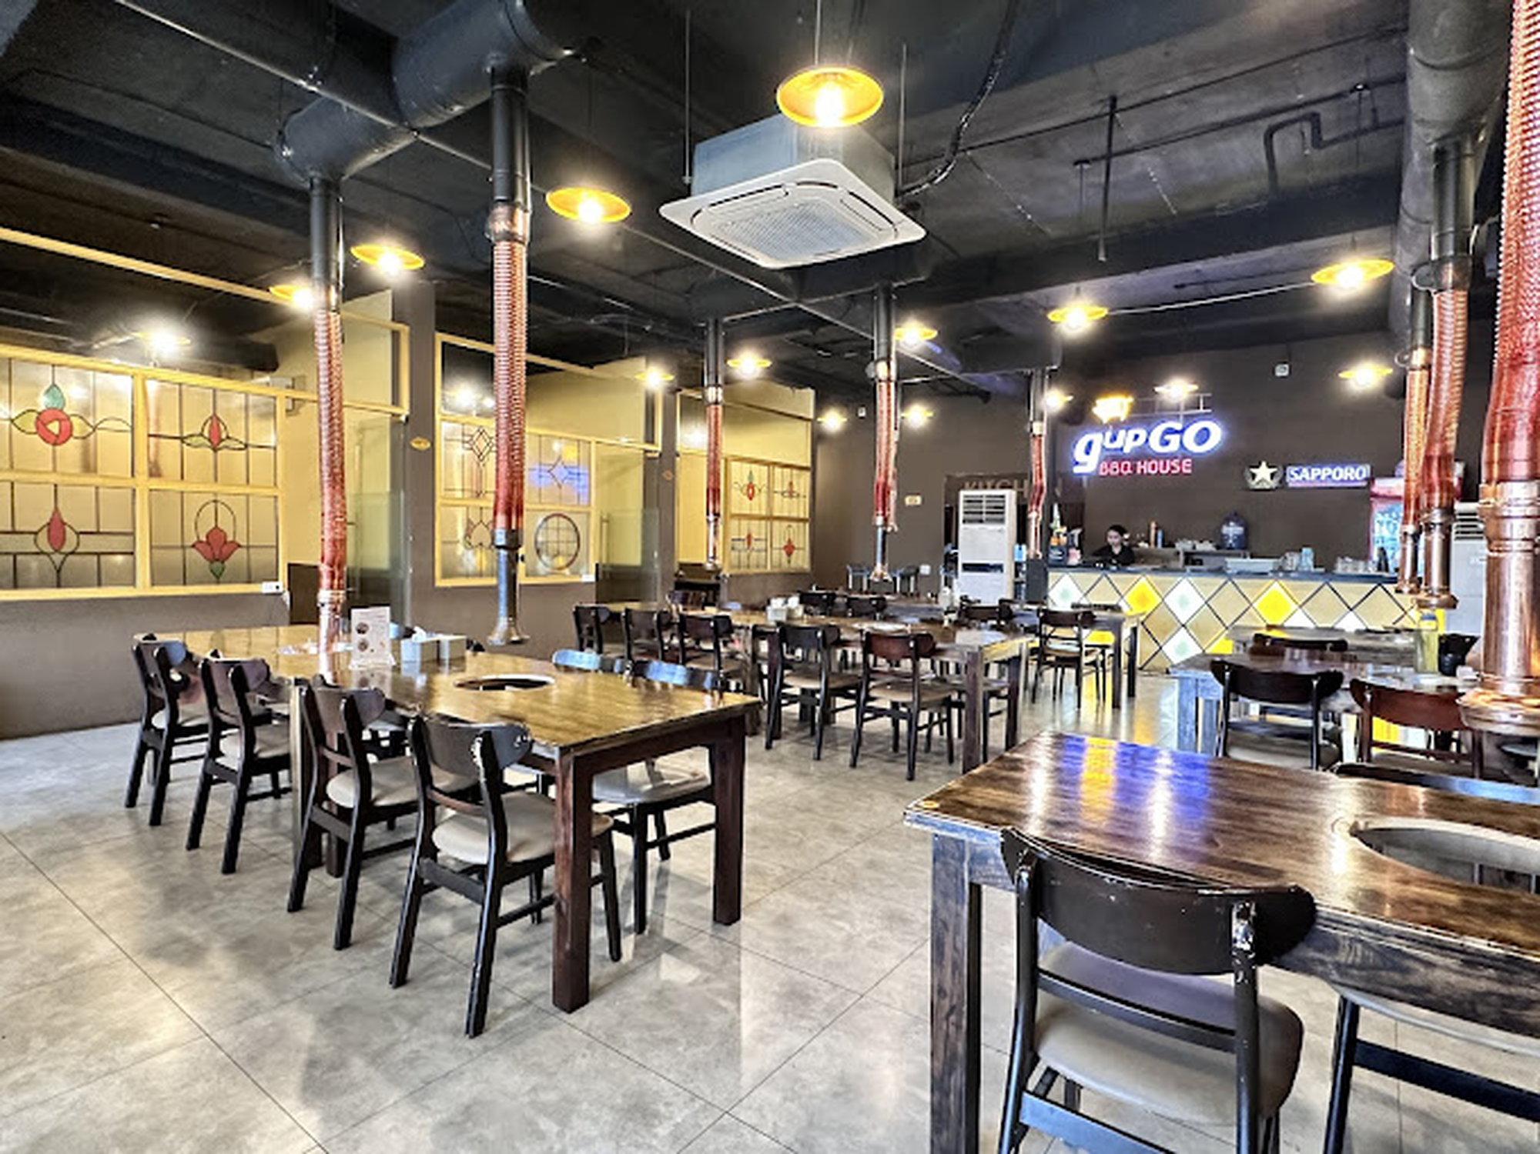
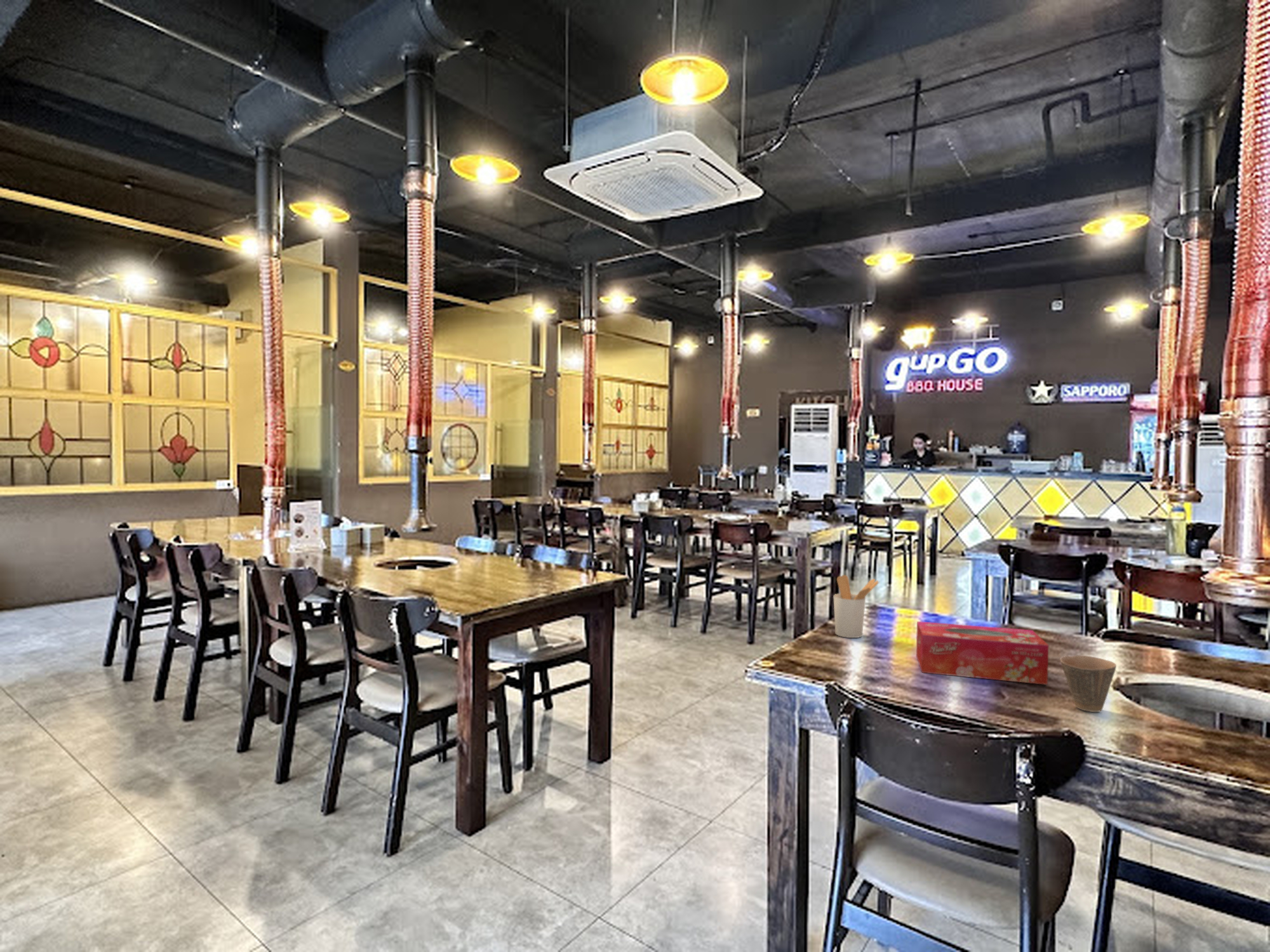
+ tissue box [916,621,1049,685]
+ utensil holder [833,574,880,638]
+ cup [1060,654,1117,713]
